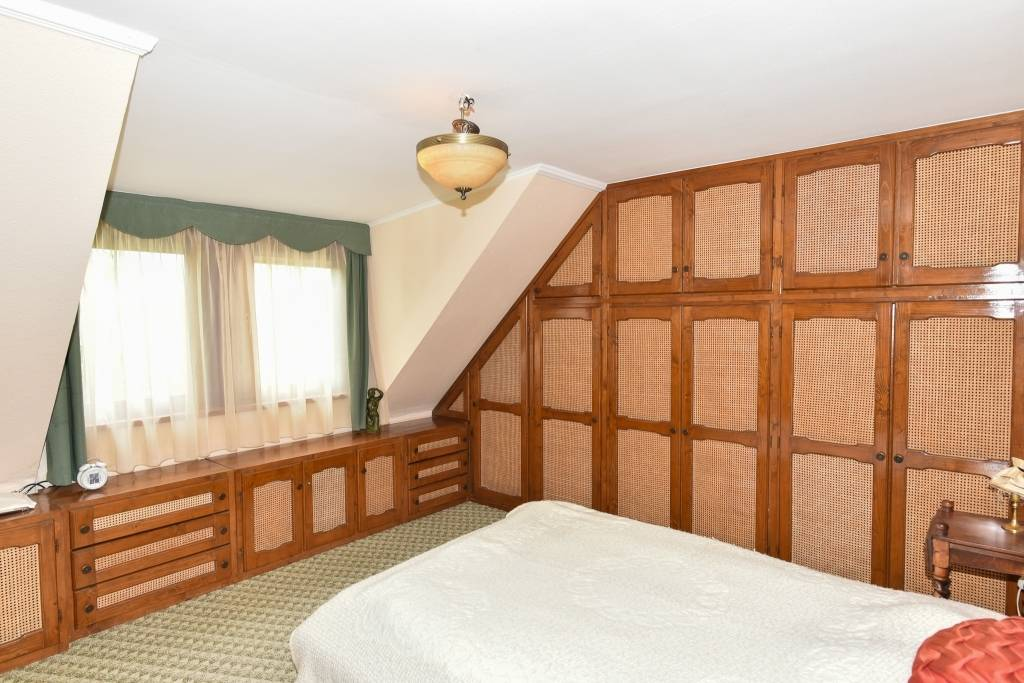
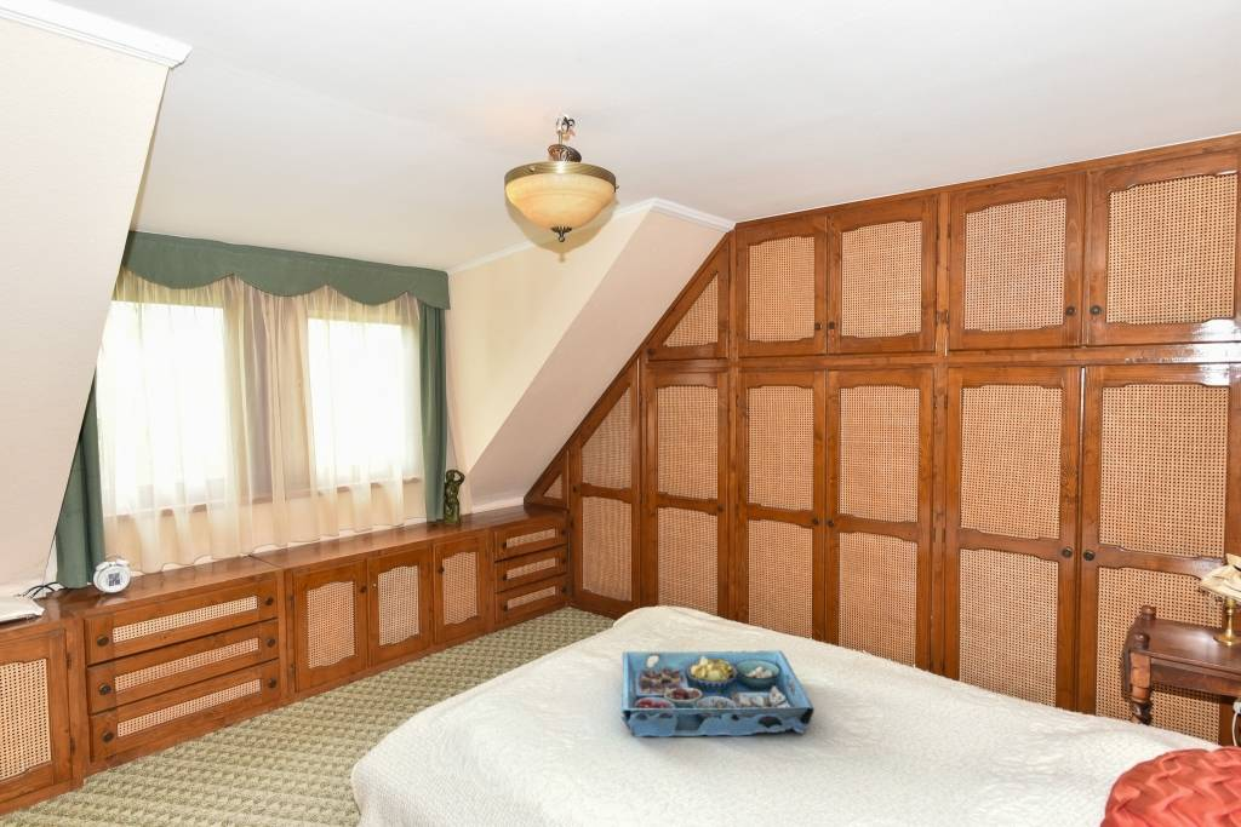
+ serving tray [619,649,816,739]
